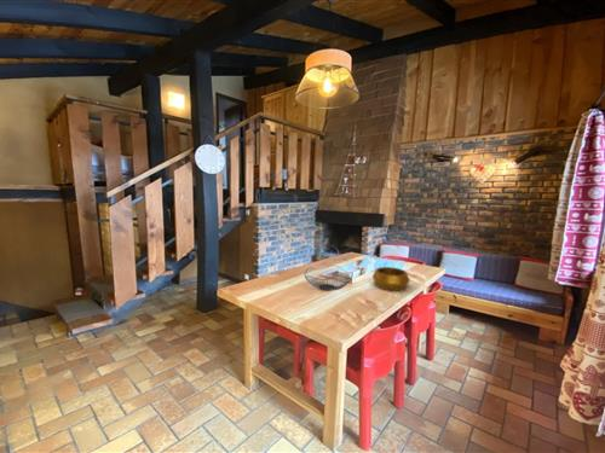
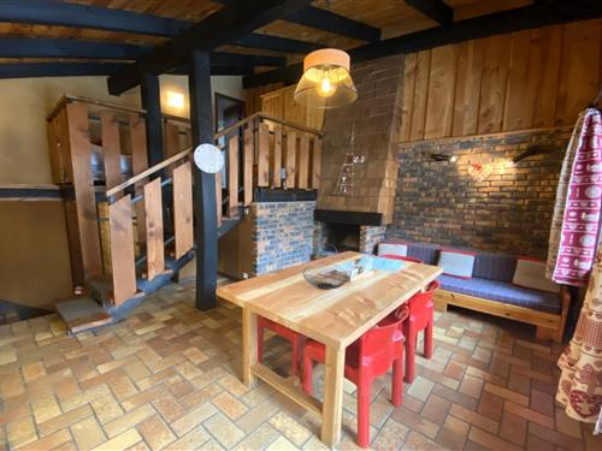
- decorative bowl [371,266,410,292]
